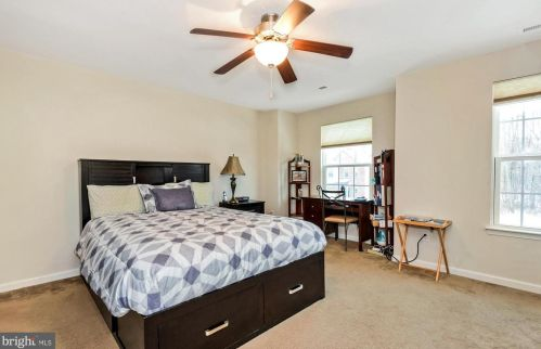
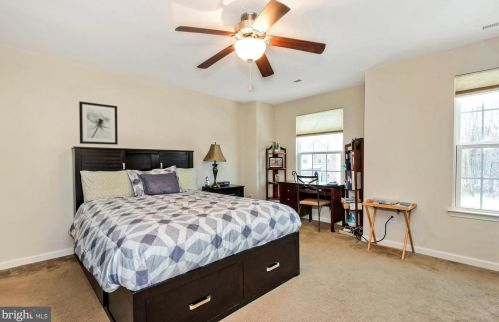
+ wall art [78,100,119,146]
